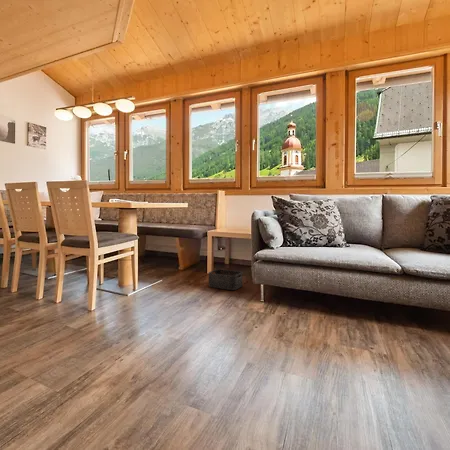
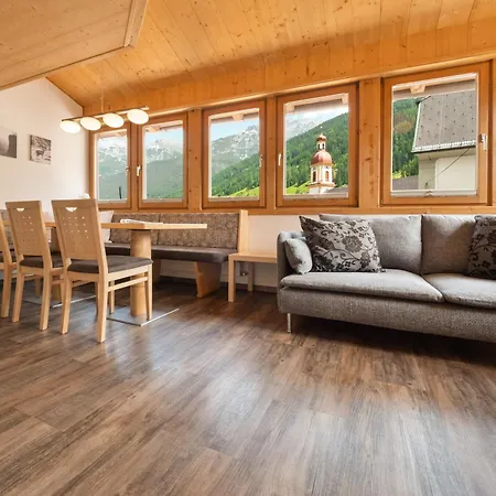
- storage bin [207,268,243,291]
